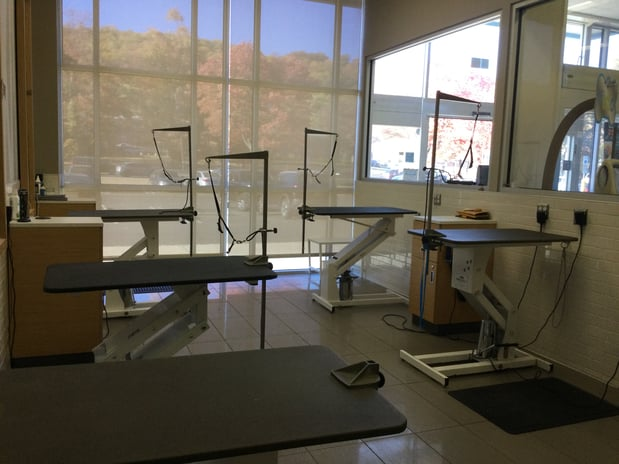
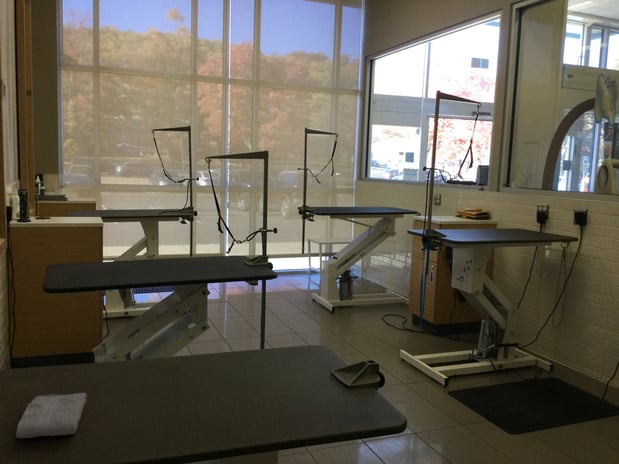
+ washcloth [15,392,88,439]
